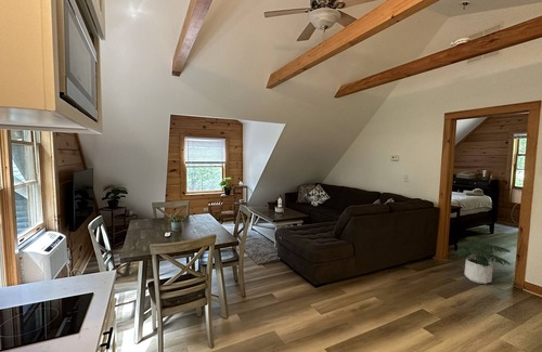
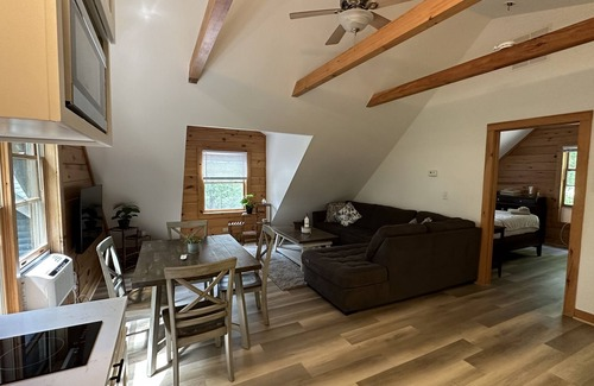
- potted plant [453,236,512,285]
